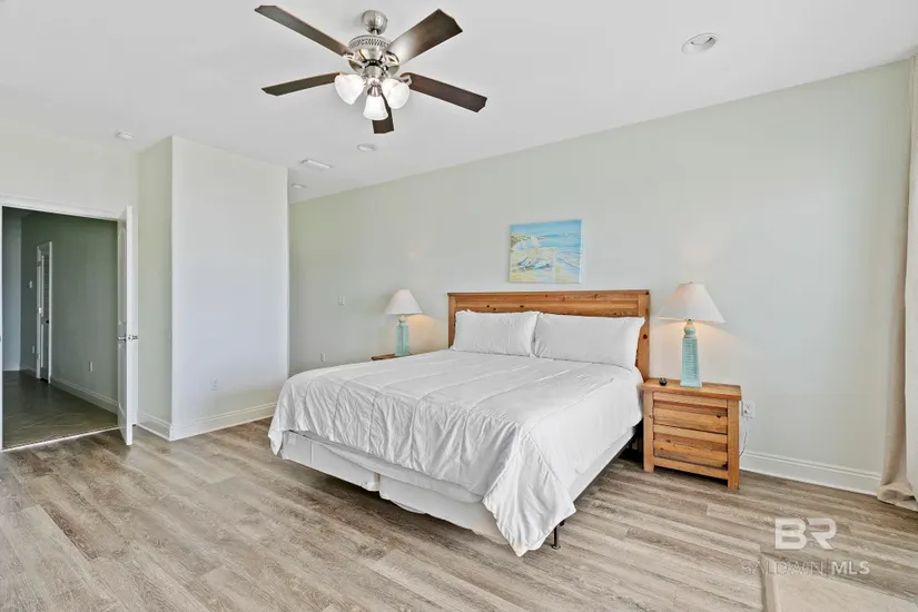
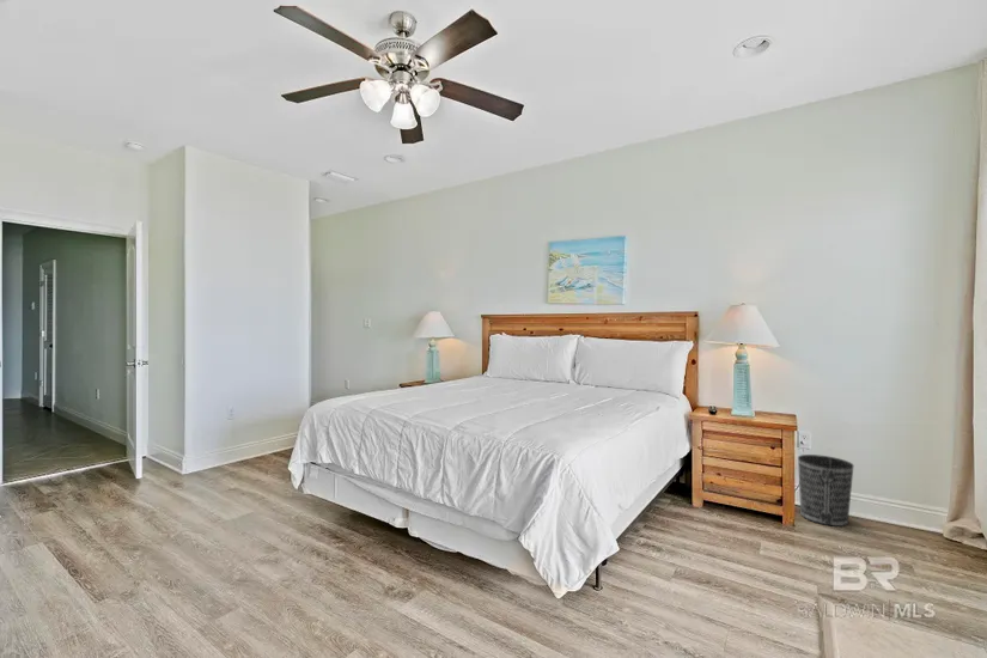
+ wastebasket [797,453,854,528]
